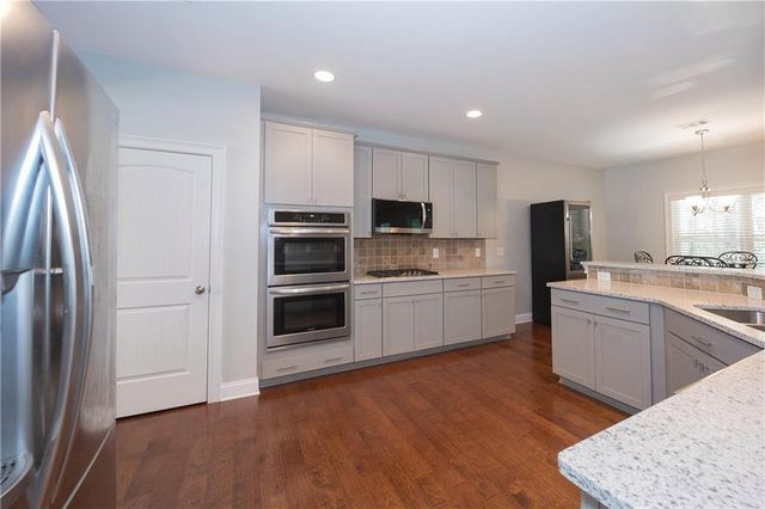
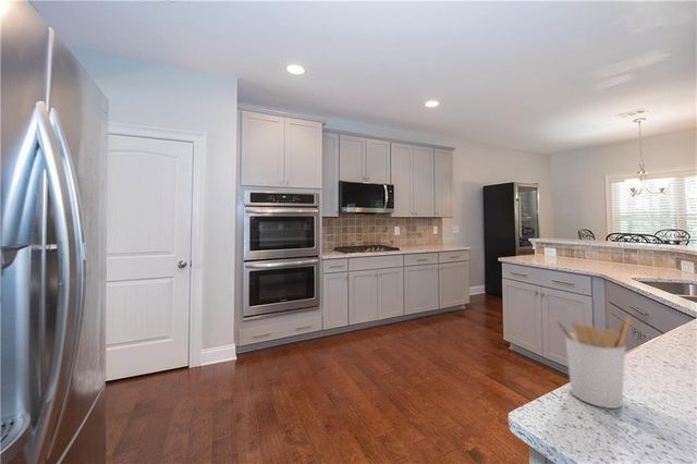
+ utensil holder [553,316,632,410]
